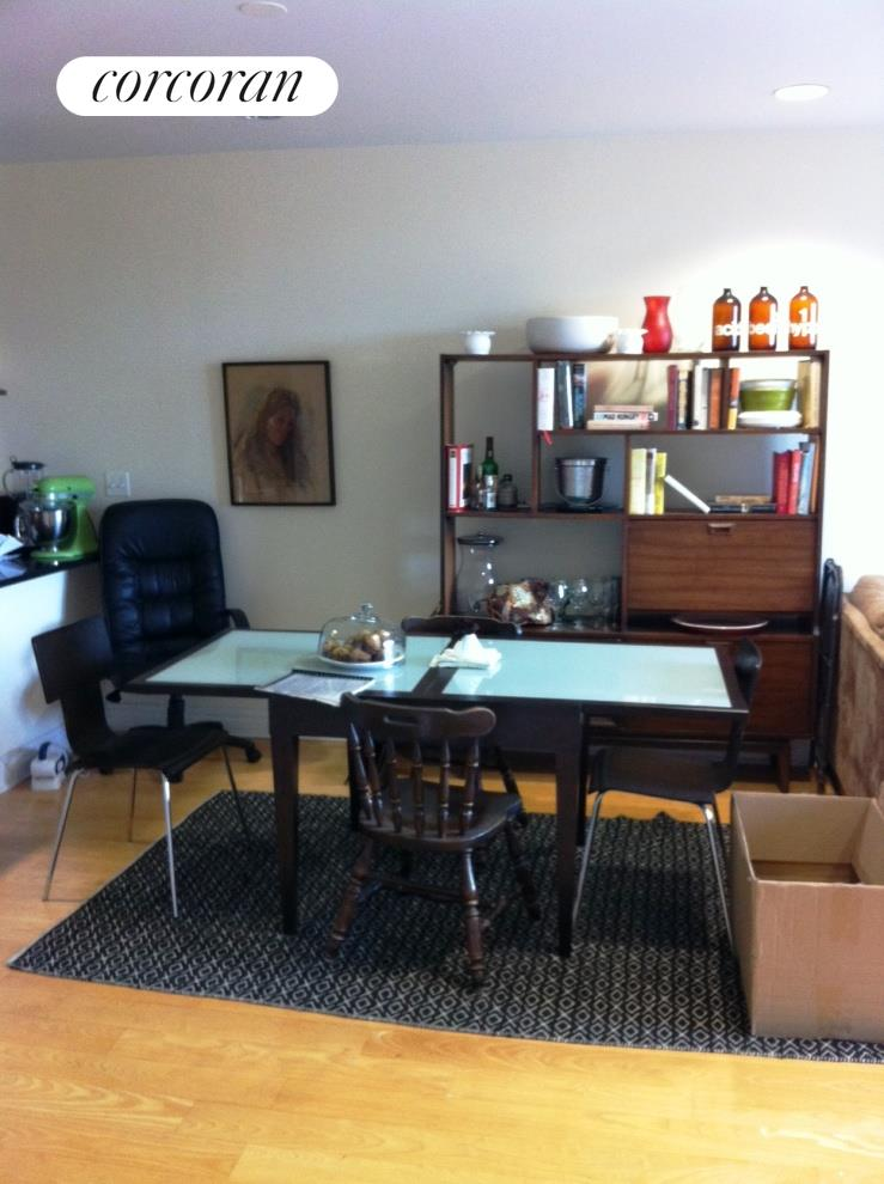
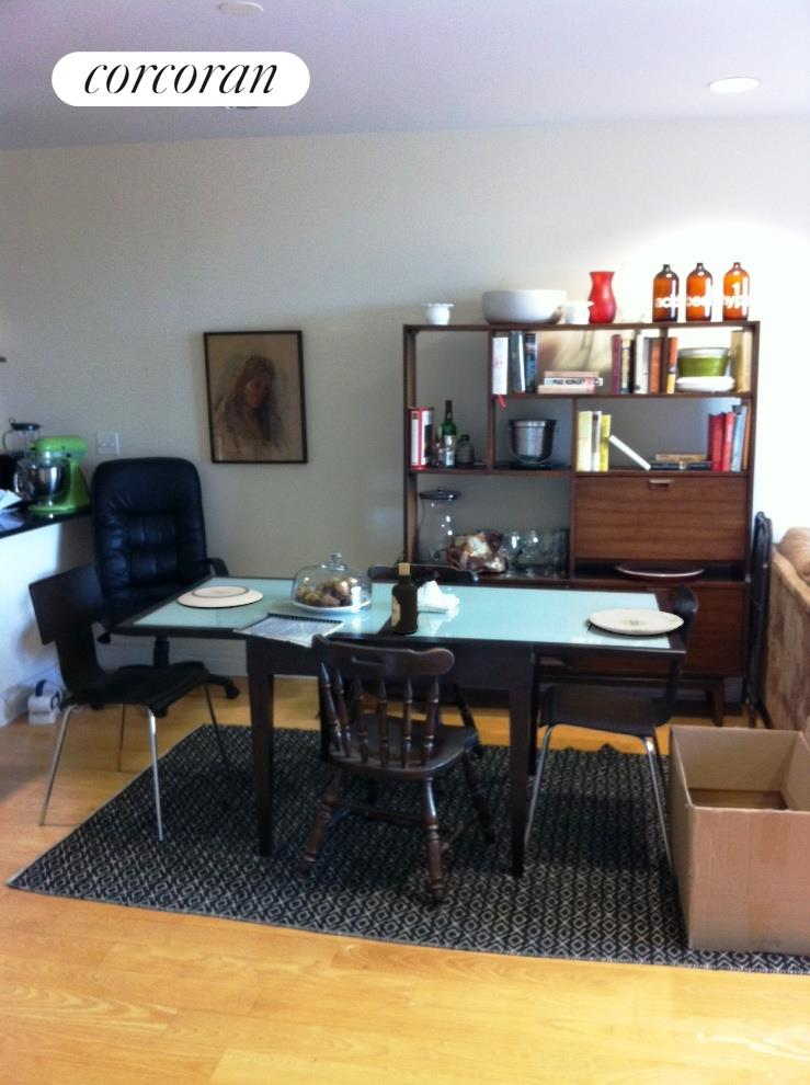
+ bottle [390,562,419,635]
+ plate [587,608,684,636]
+ plate [176,584,264,608]
